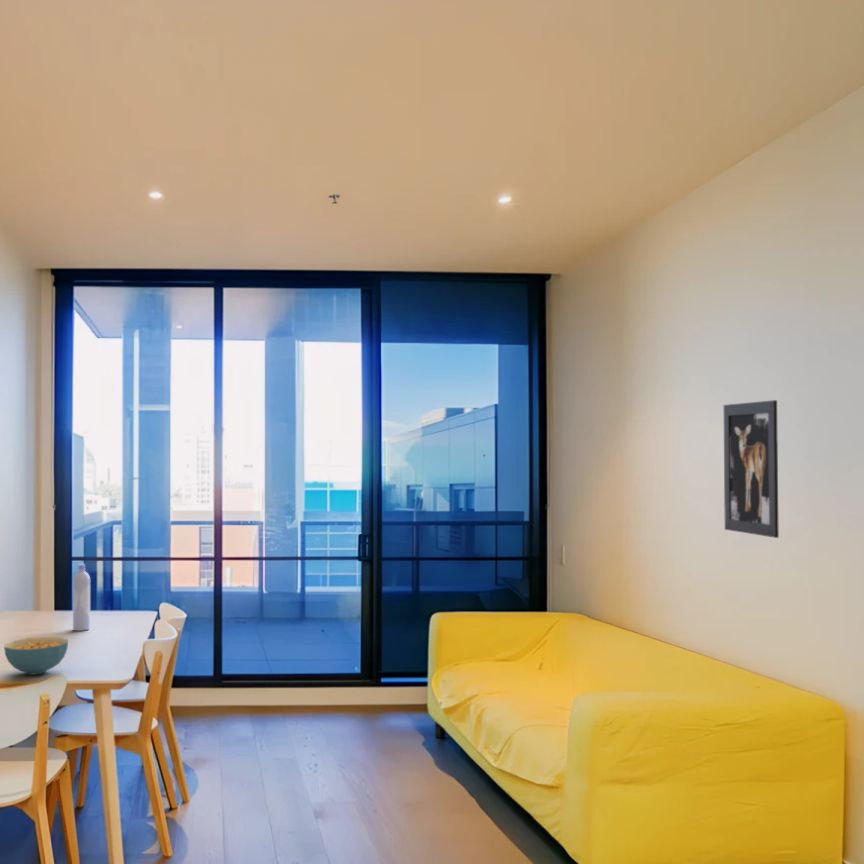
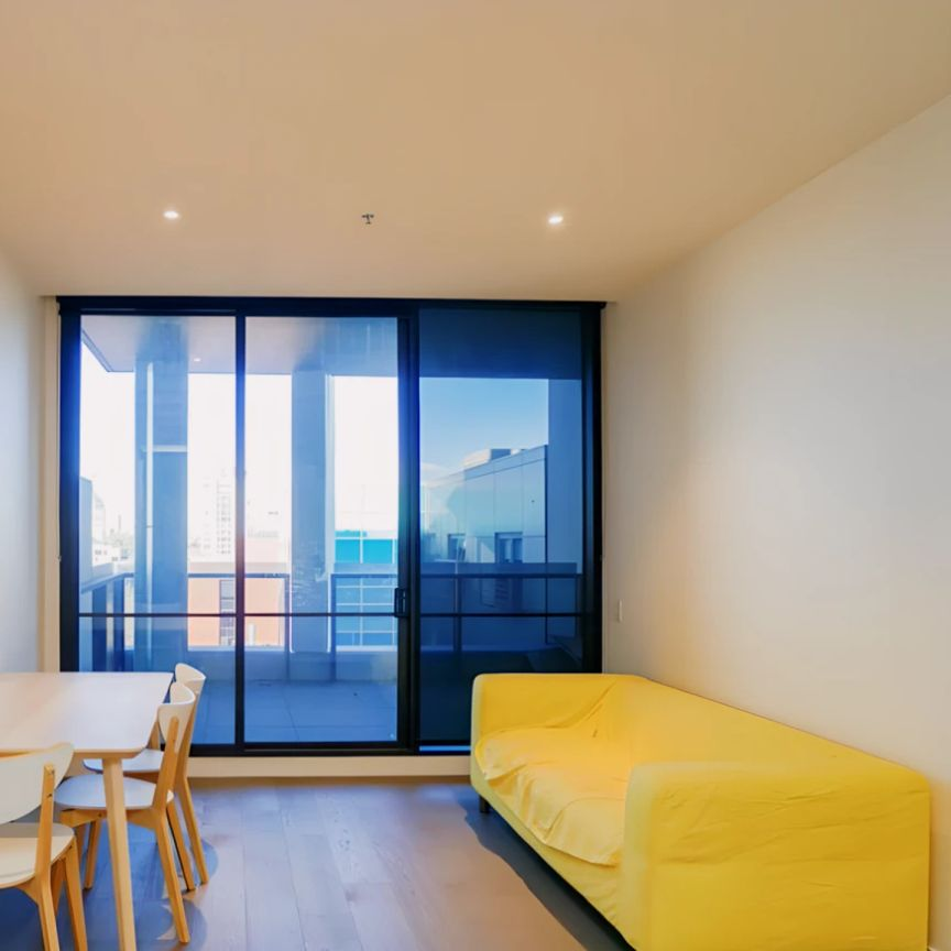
- cereal bowl [3,636,69,676]
- wall art [723,399,780,539]
- bottle [72,563,91,632]
